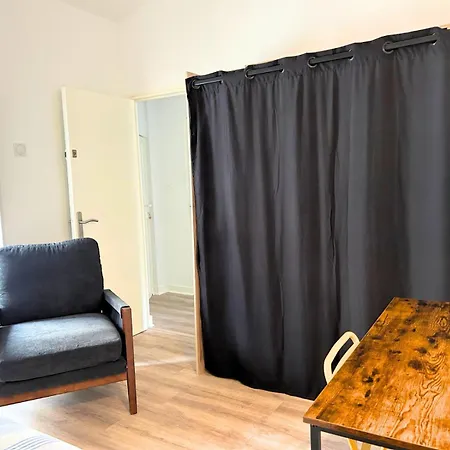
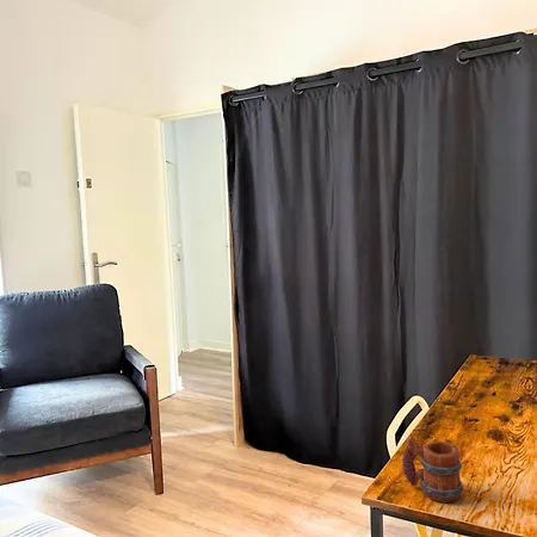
+ mug [401,436,464,504]
